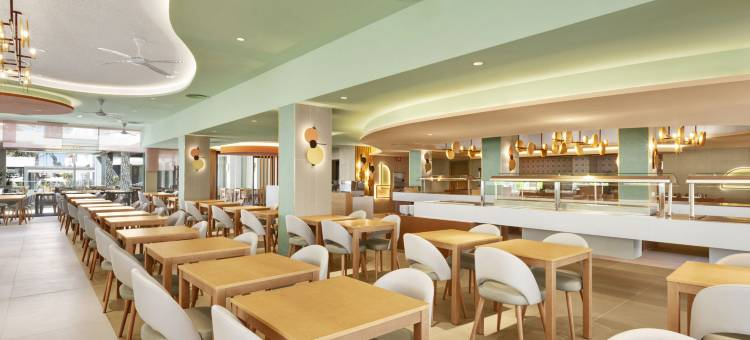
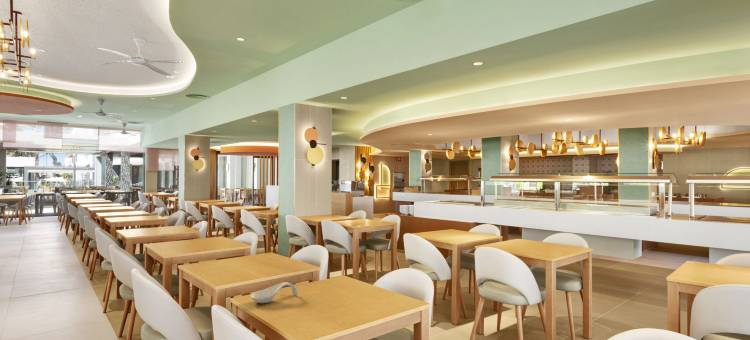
+ spoon rest [250,281,299,304]
